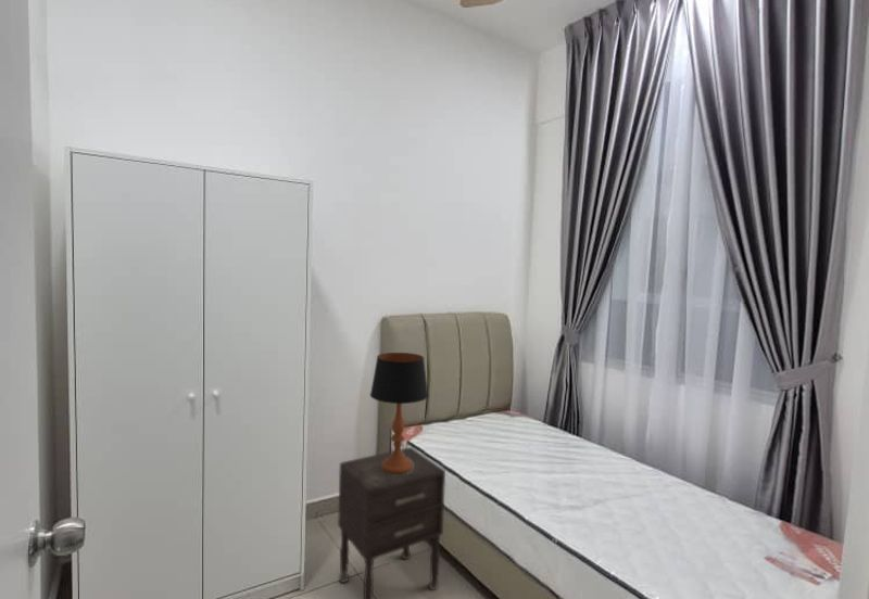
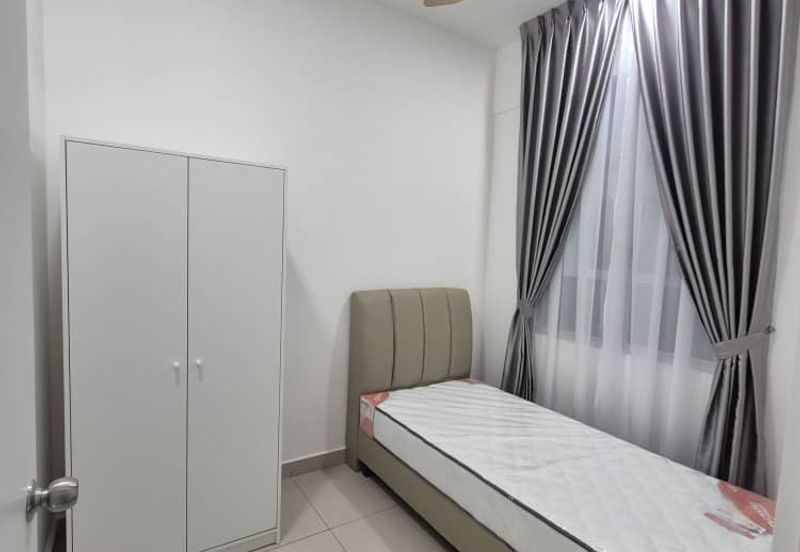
- nightstand [337,446,446,599]
- table lamp [369,352,429,474]
